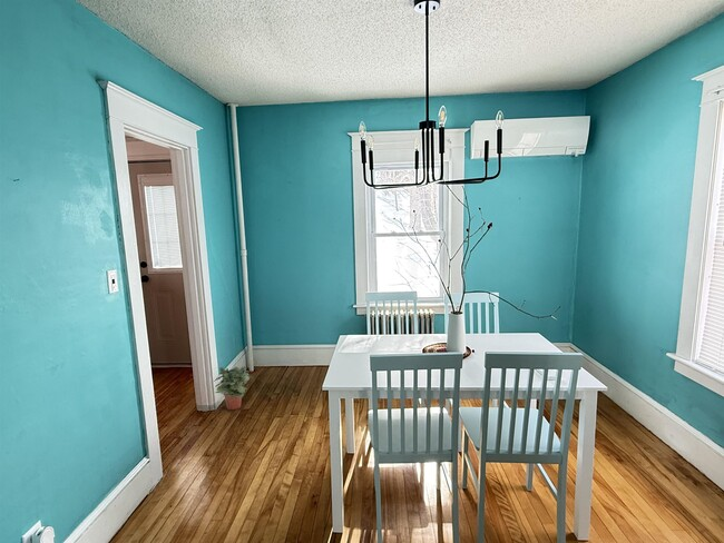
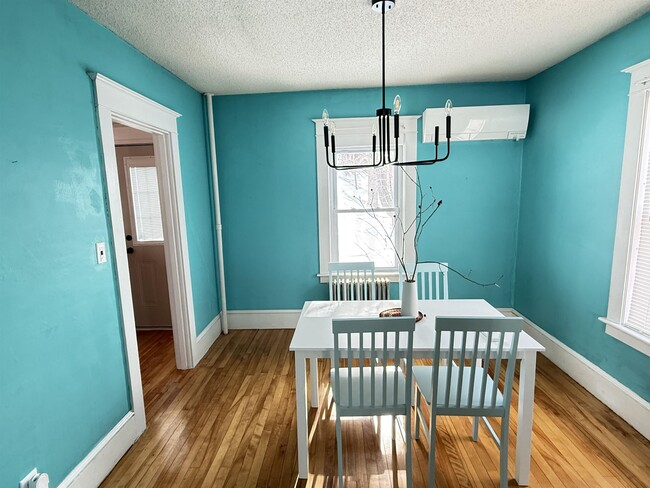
- potted plant [213,366,254,411]
